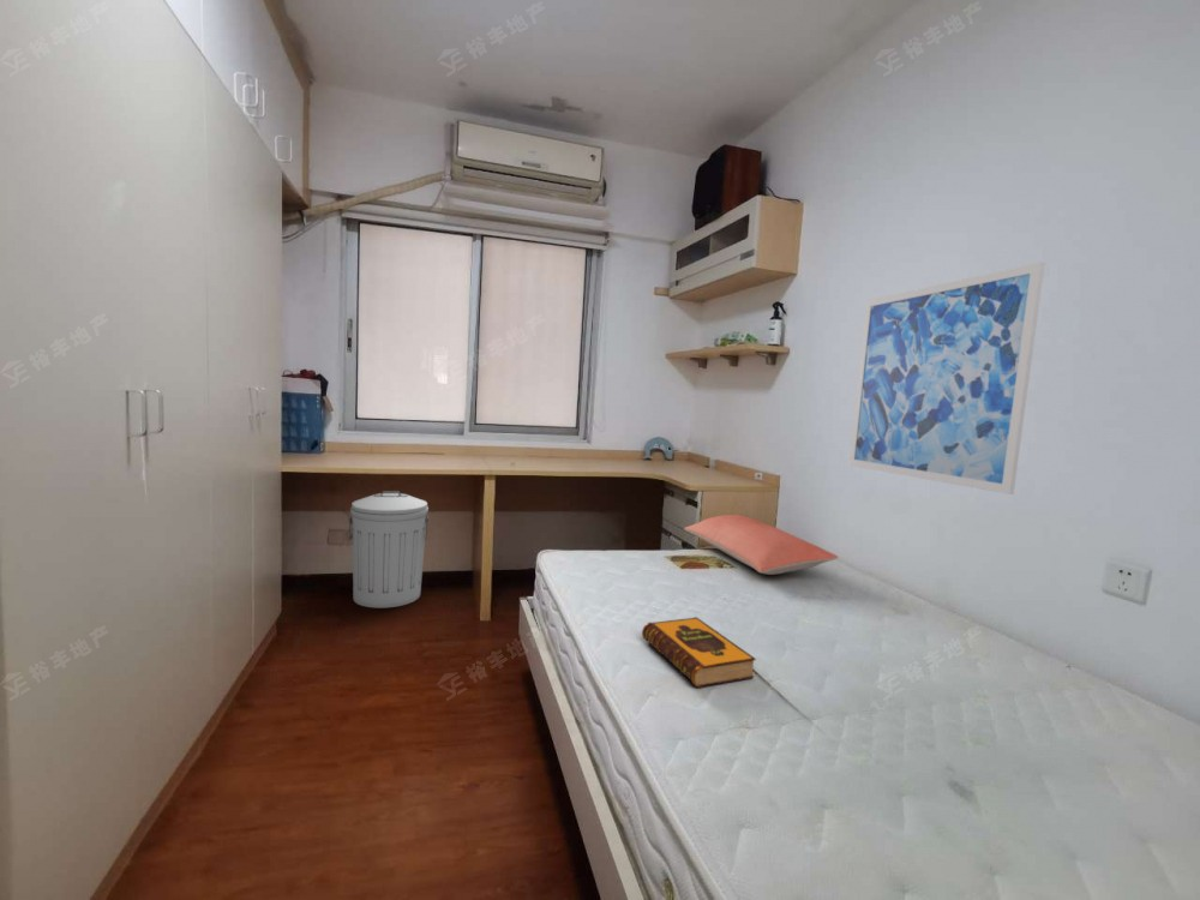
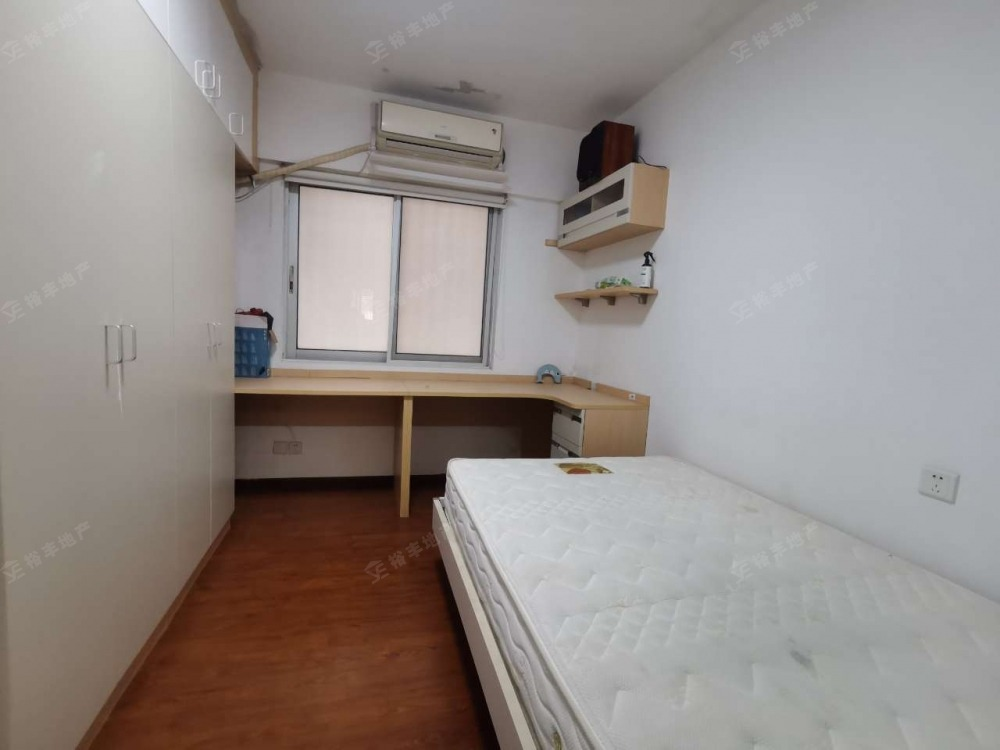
- wall art [847,260,1045,496]
- hardback book [641,617,757,689]
- pillow [683,514,839,576]
- trash can [348,490,430,608]
